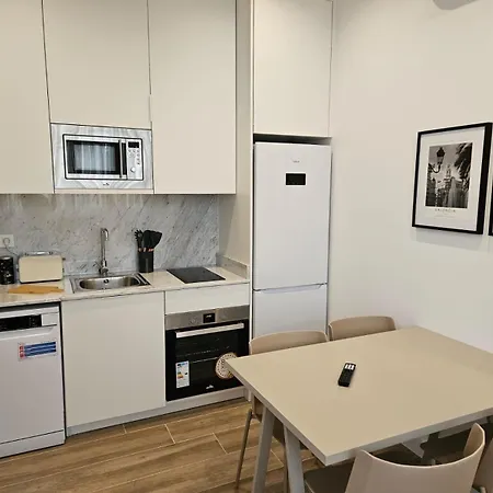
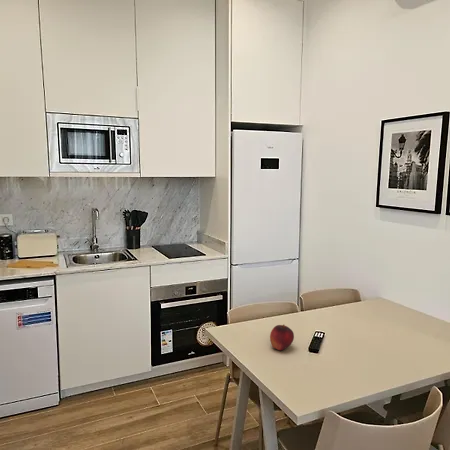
+ fruit [269,324,295,352]
